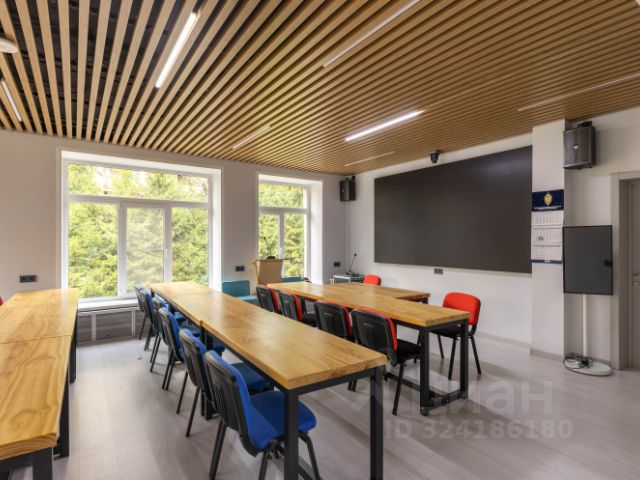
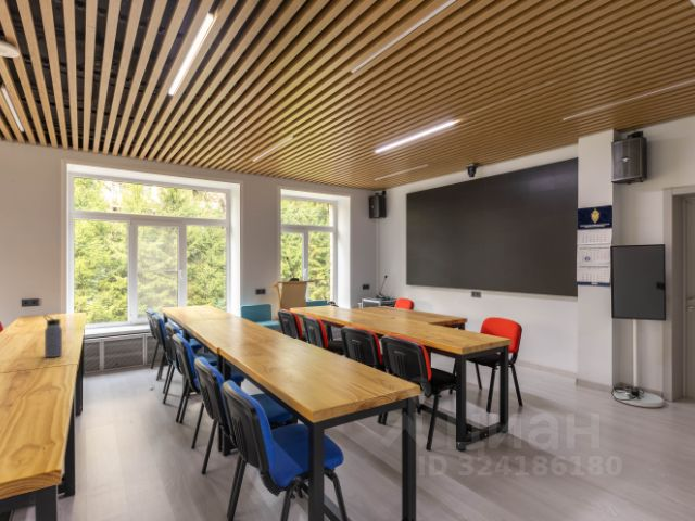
+ water bottle [42,314,63,358]
